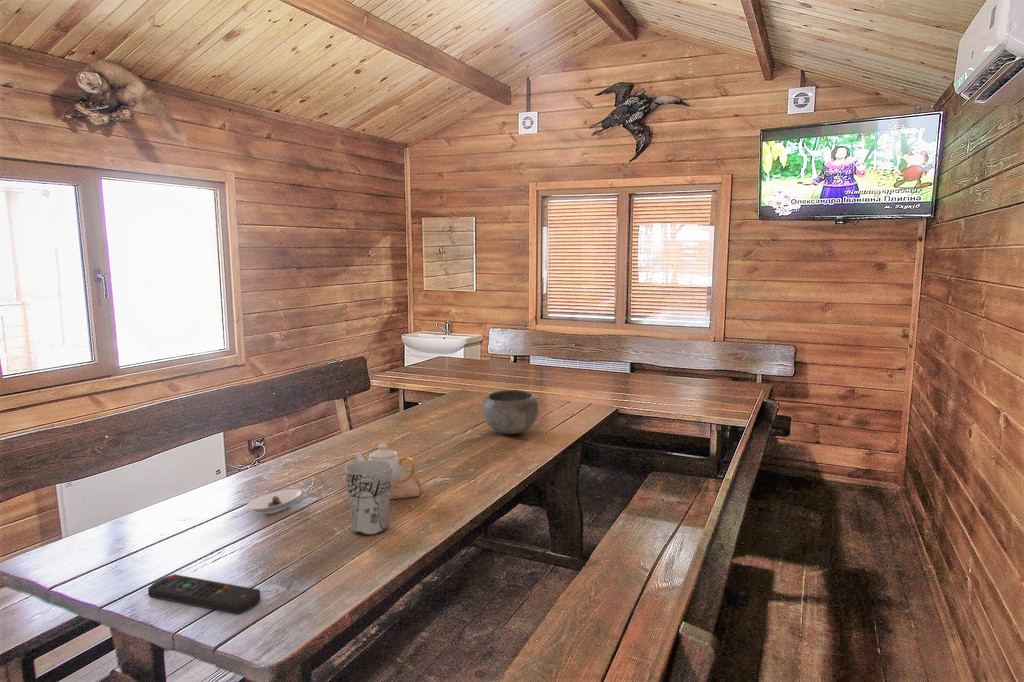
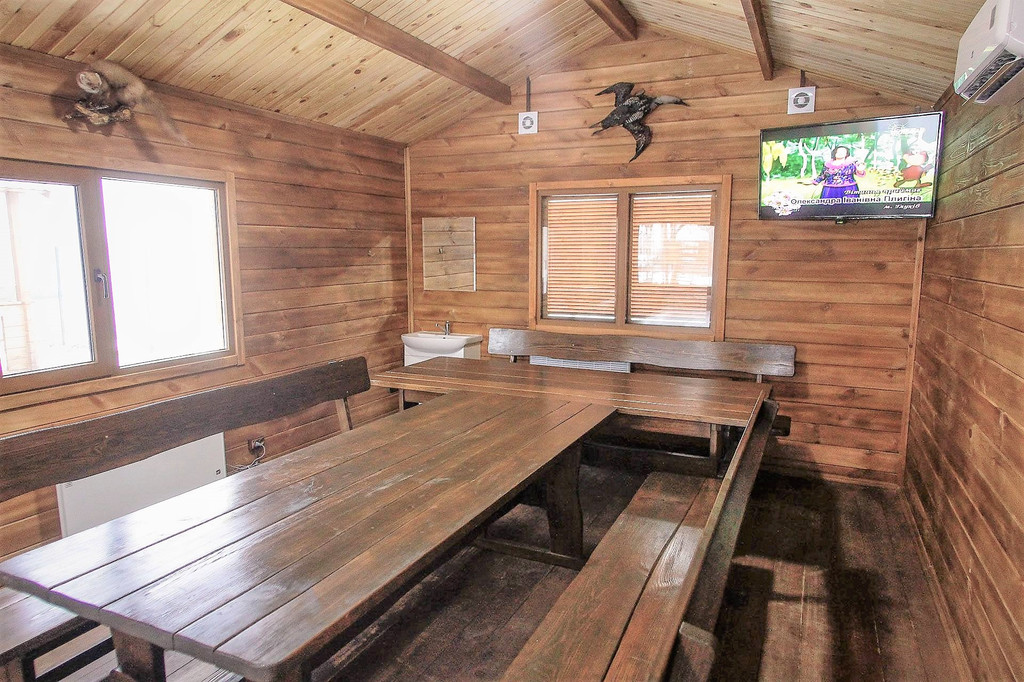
- cup [343,459,392,536]
- remote control [147,573,262,615]
- saucer [246,488,303,515]
- teapot [353,442,421,500]
- bowl [481,389,540,435]
